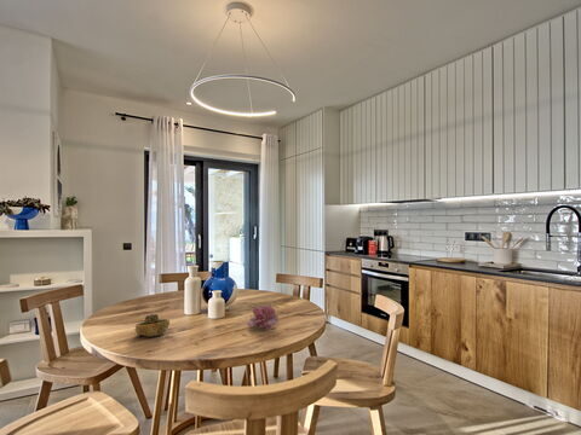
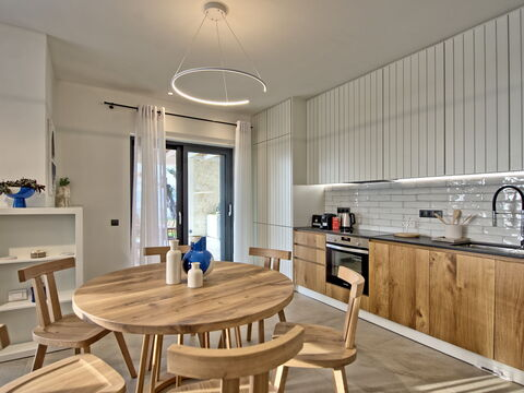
- flower [246,303,280,330]
- decorative bowl [134,313,171,338]
